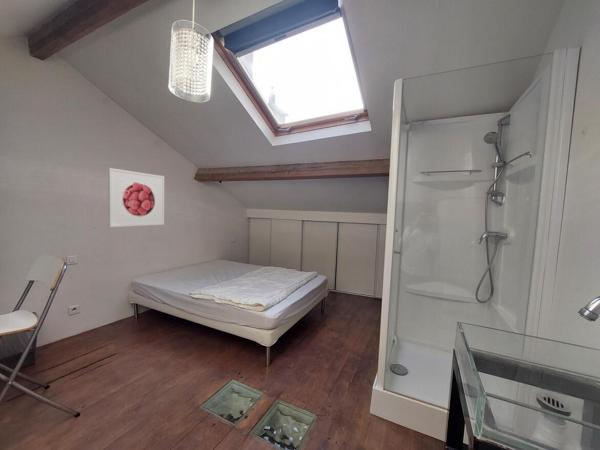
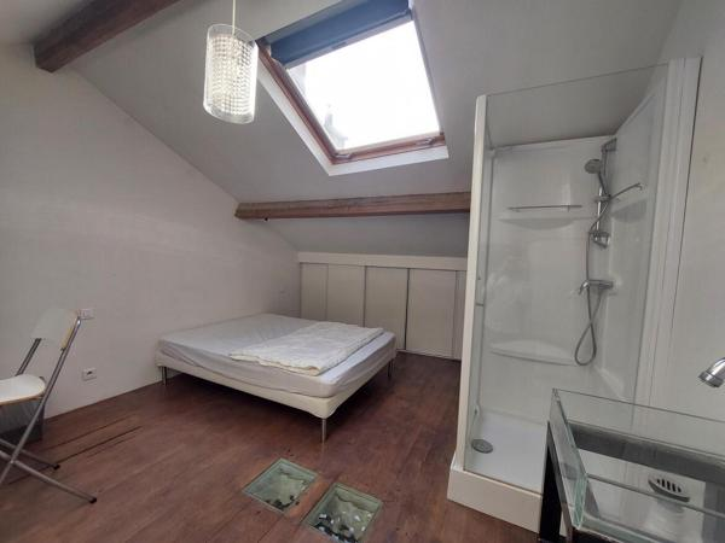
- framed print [107,167,165,228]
